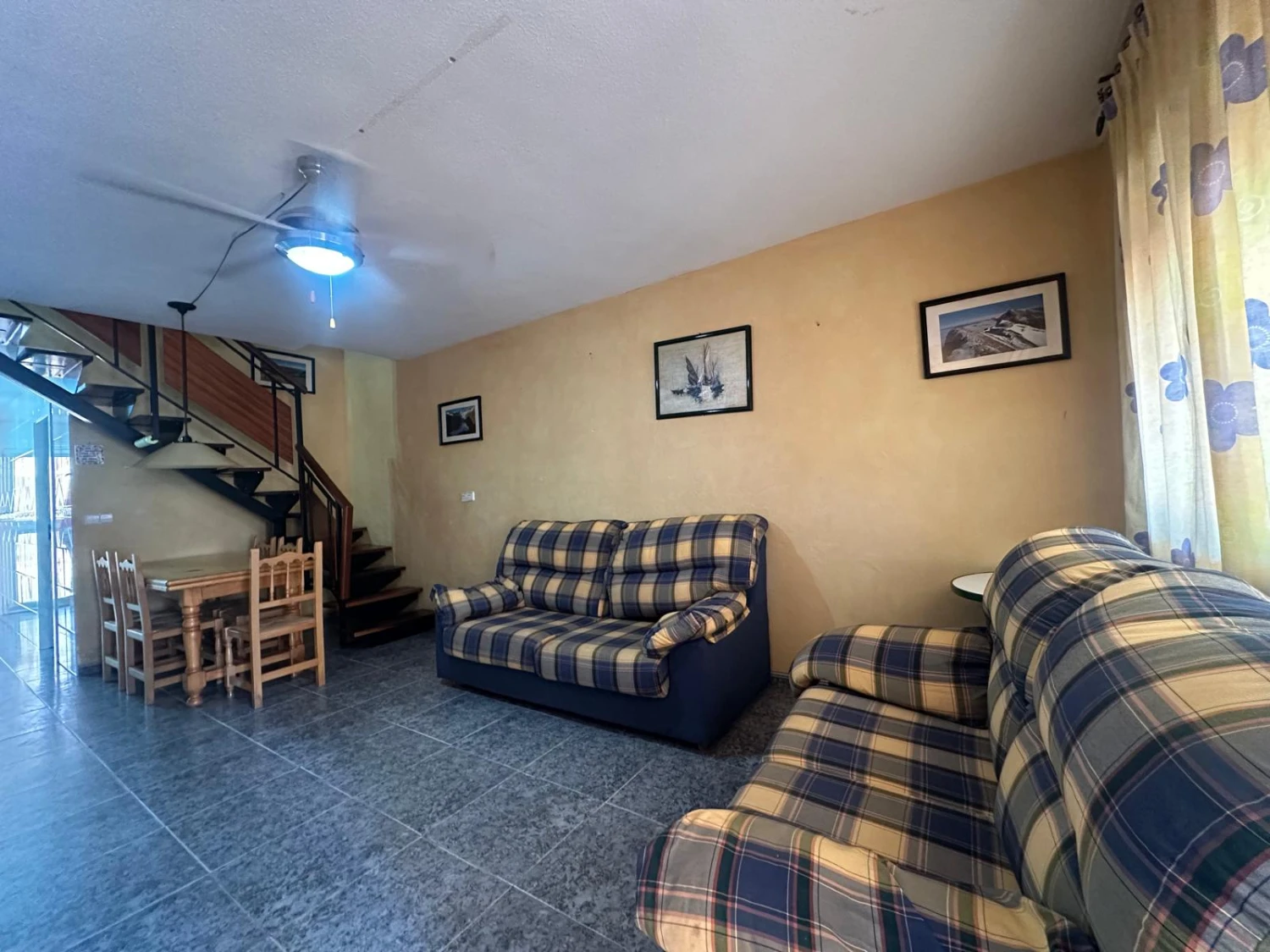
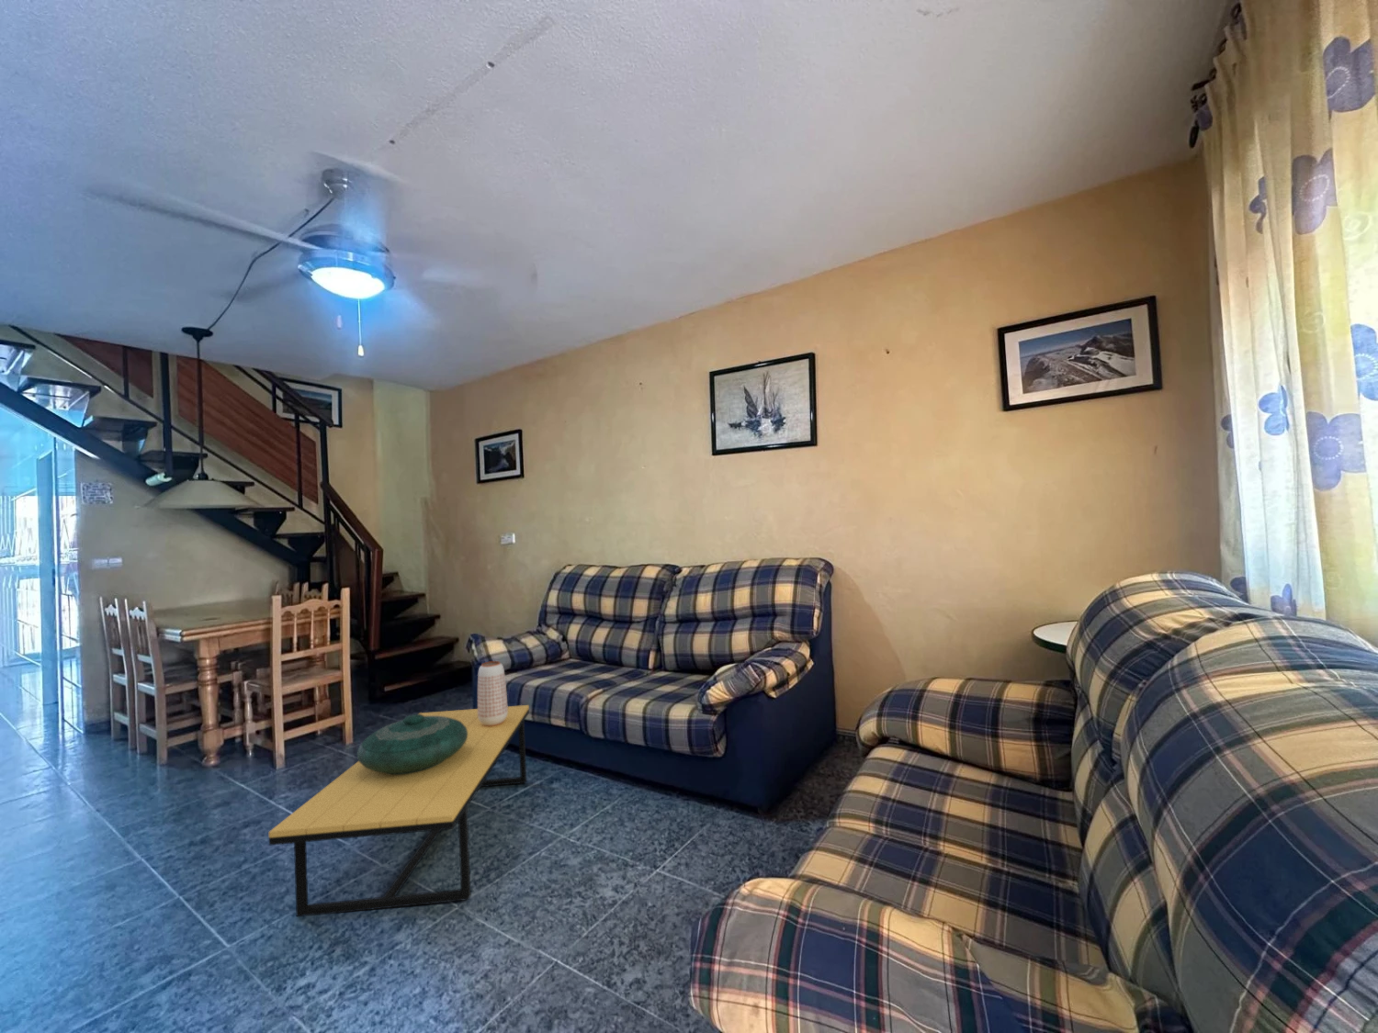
+ decorative bowl [357,714,468,775]
+ planter [476,660,508,726]
+ coffee table [268,704,531,917]
